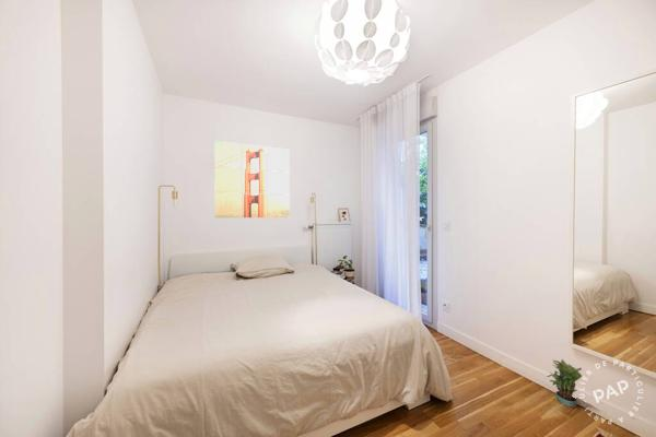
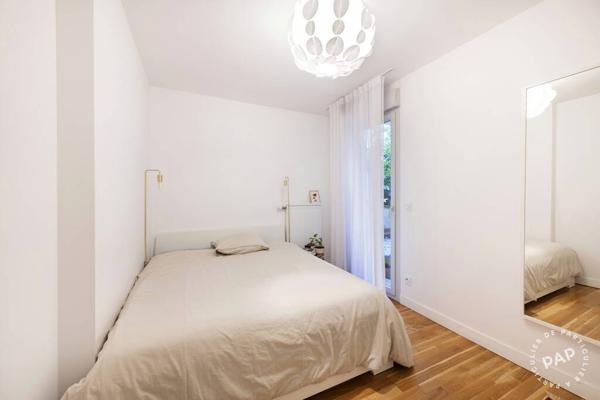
- potted plant [546,358,583,409]
- wall art [213,140,291,218]
